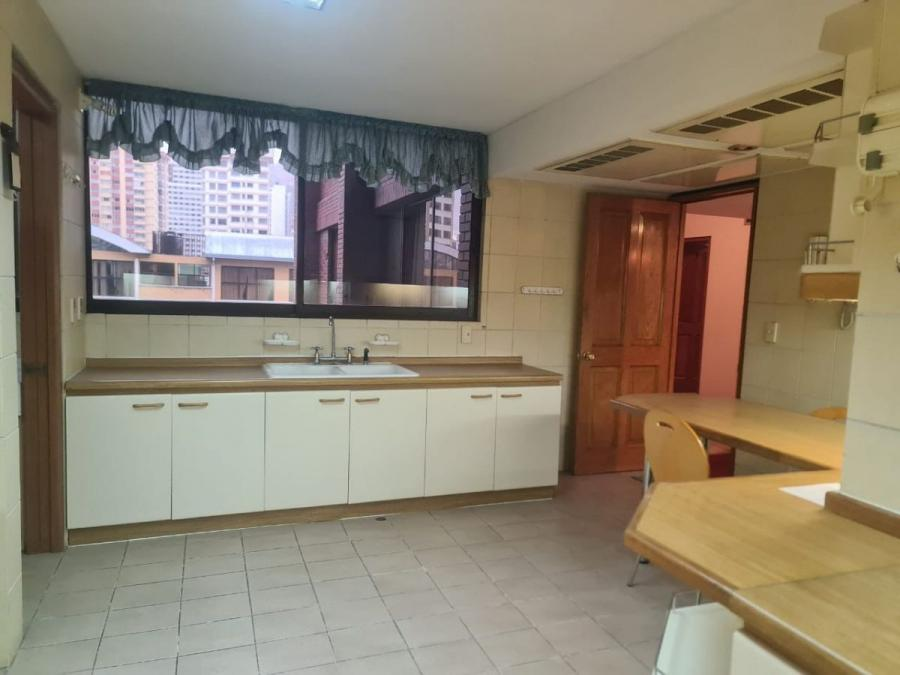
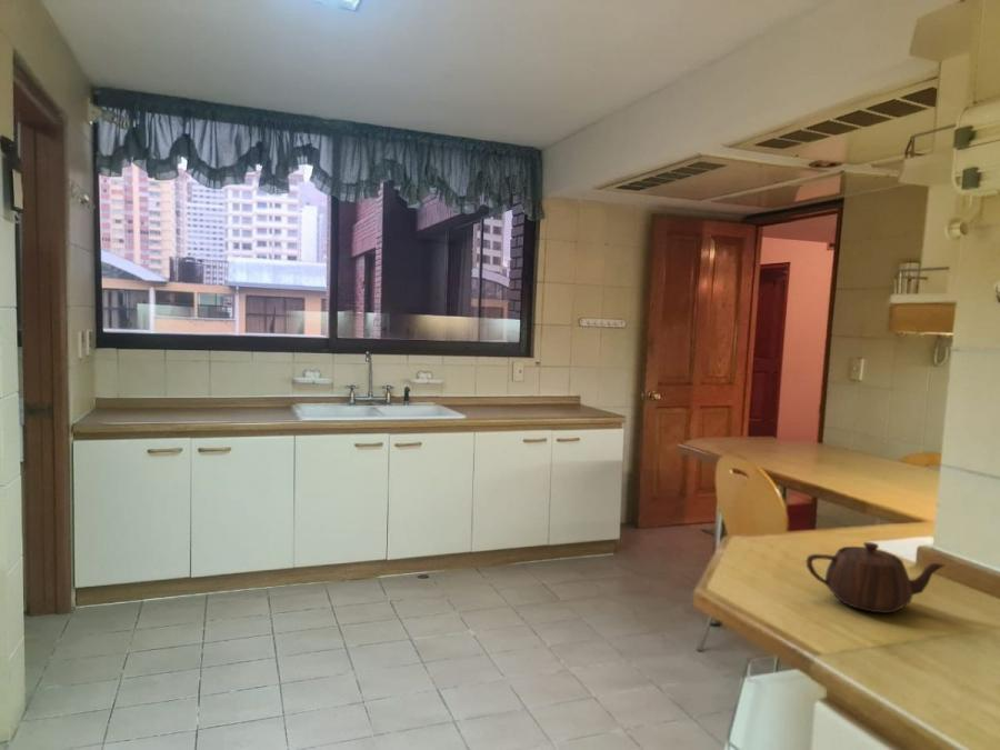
+ teapot [804,541,947,614]
